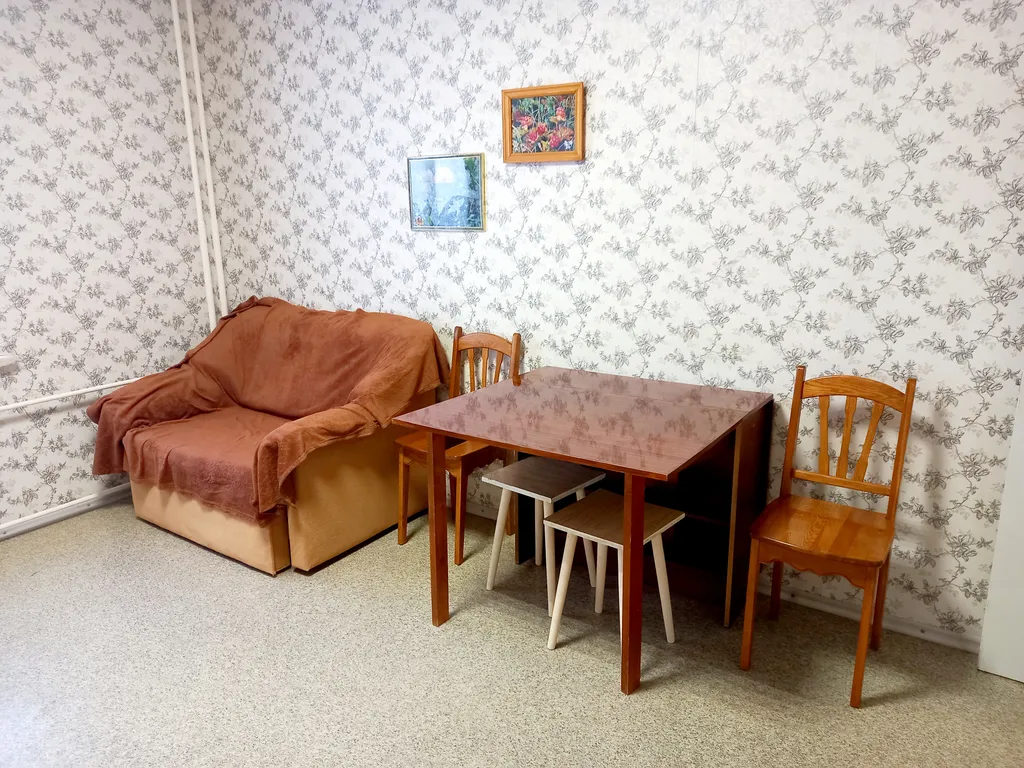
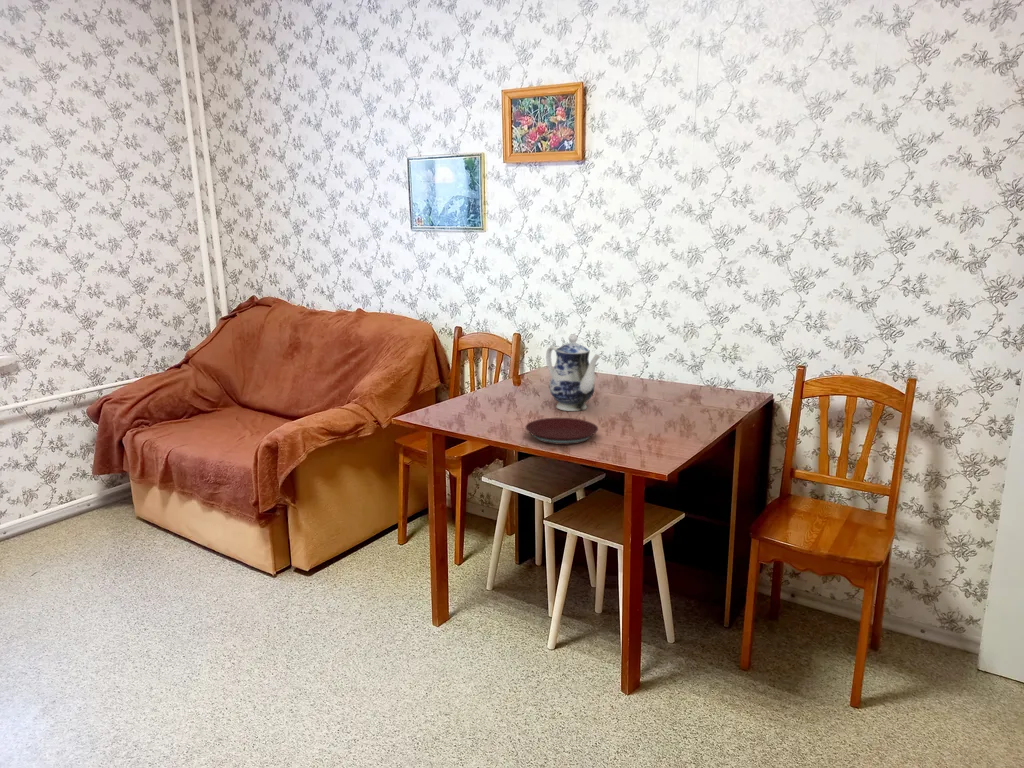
+ teapot [545,333,602,412]
+ plate [524,417,599,446]
